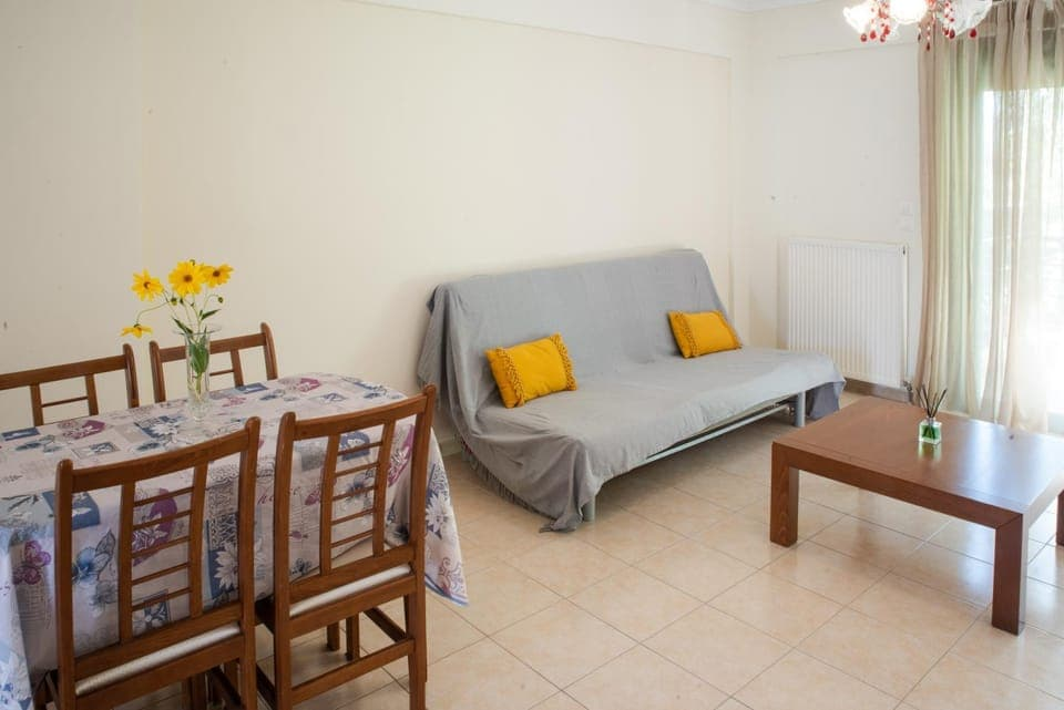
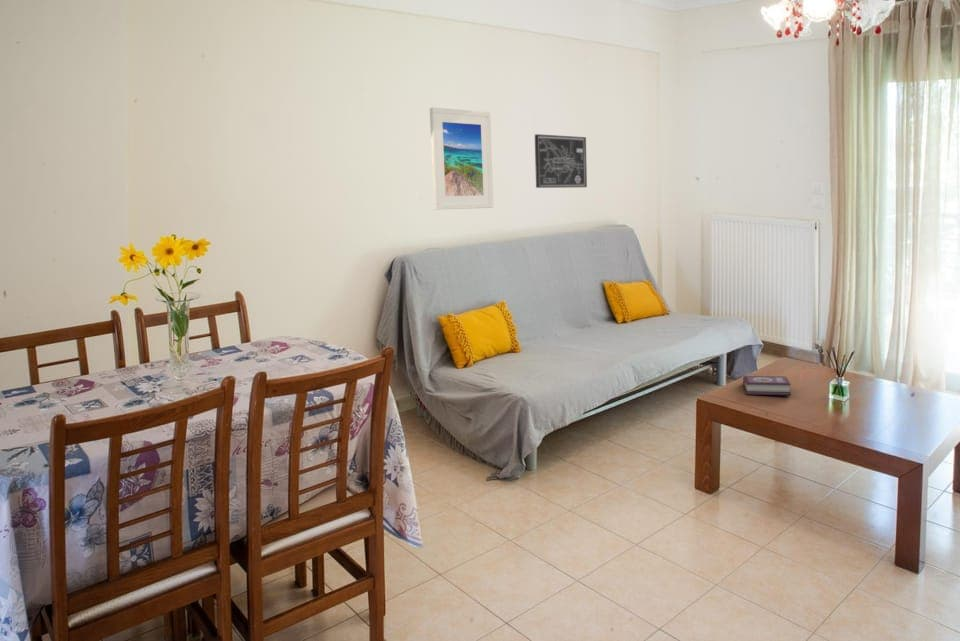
+ book [742,375,792,396]
+ wall art [534,133,588,189]
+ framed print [429,107,494,211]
